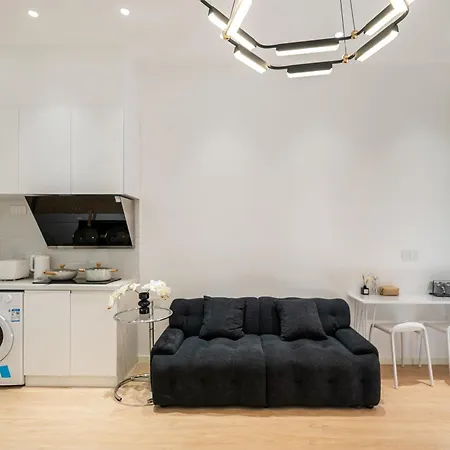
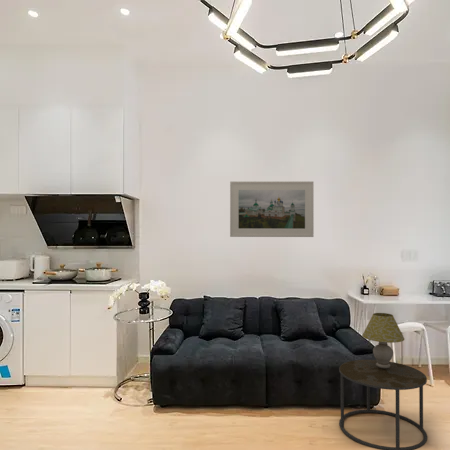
+ side table [338,359,428,450]
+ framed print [229,180,315,238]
+ table lamp [361,312,405,369]
